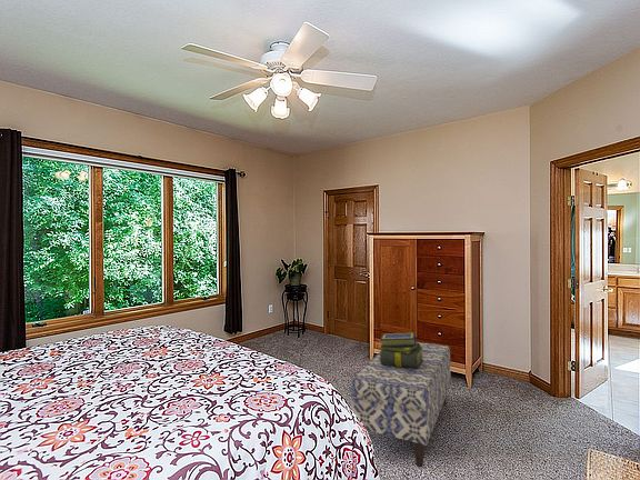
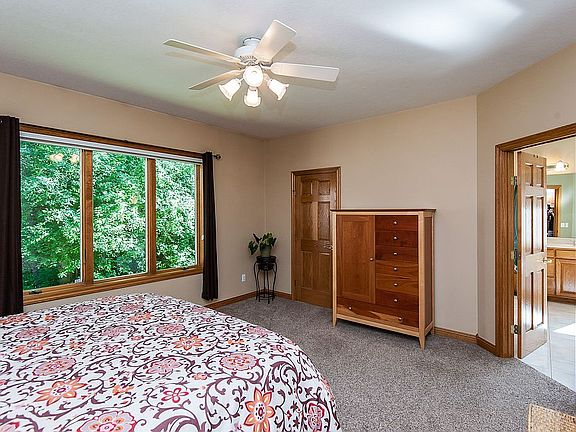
- stack of books [378,331,423,368]
- bench [350,341,452,468]
